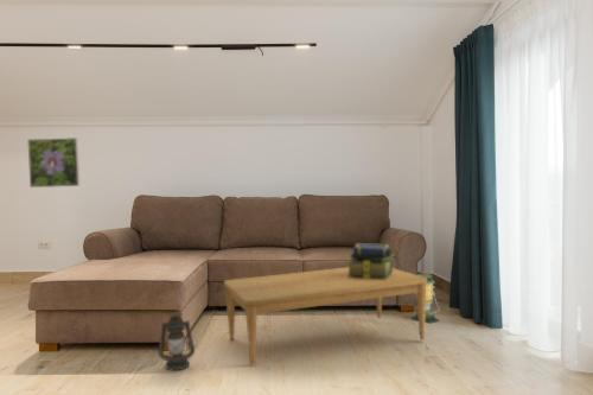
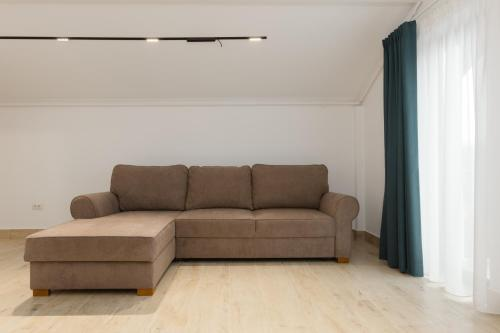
- stack of books [346,242,395,279]
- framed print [26,136,81,189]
- lantern [410,273,441,324]
- lantern [158,311,196,371]
- coffee table [223,266,427,368]
